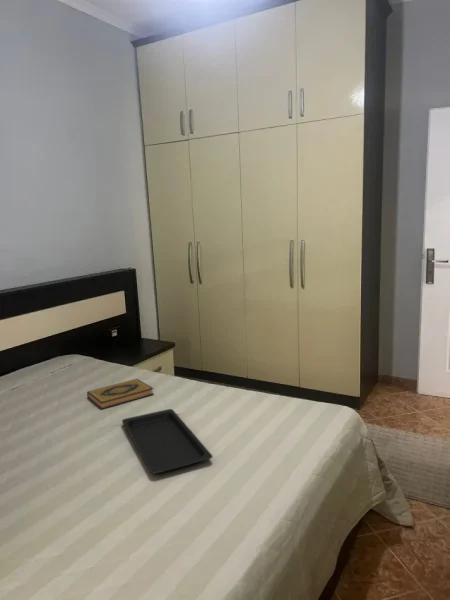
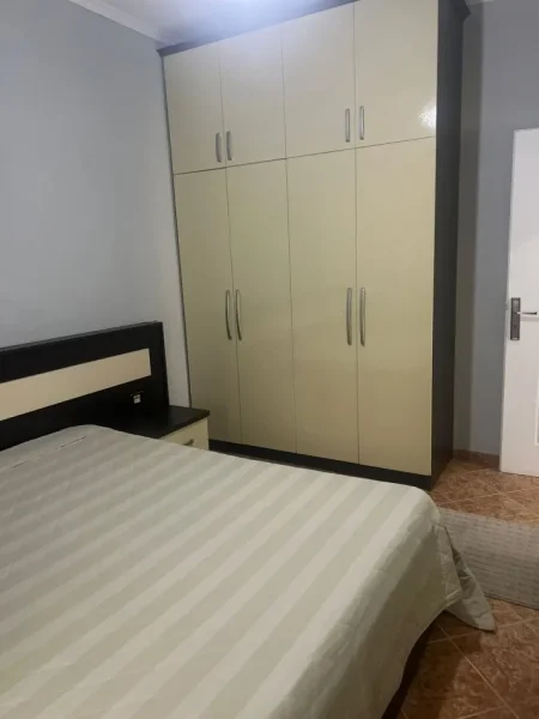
- hardback book [86,378,155,410]
- serving tray [121,408,214,475]
